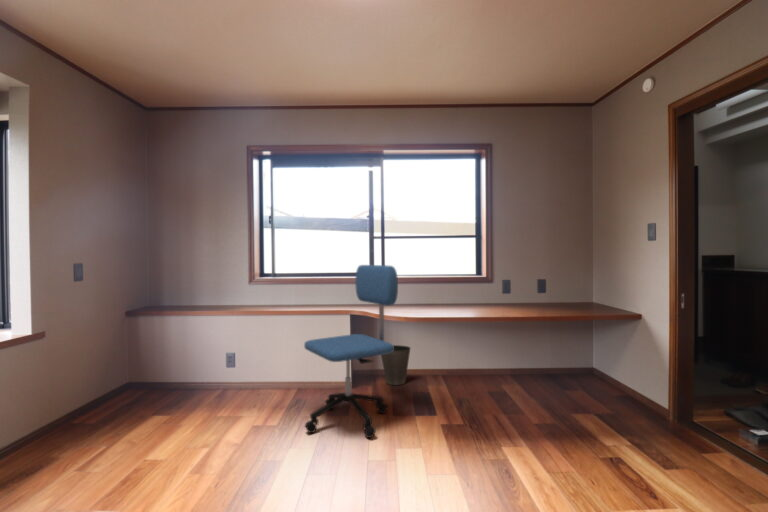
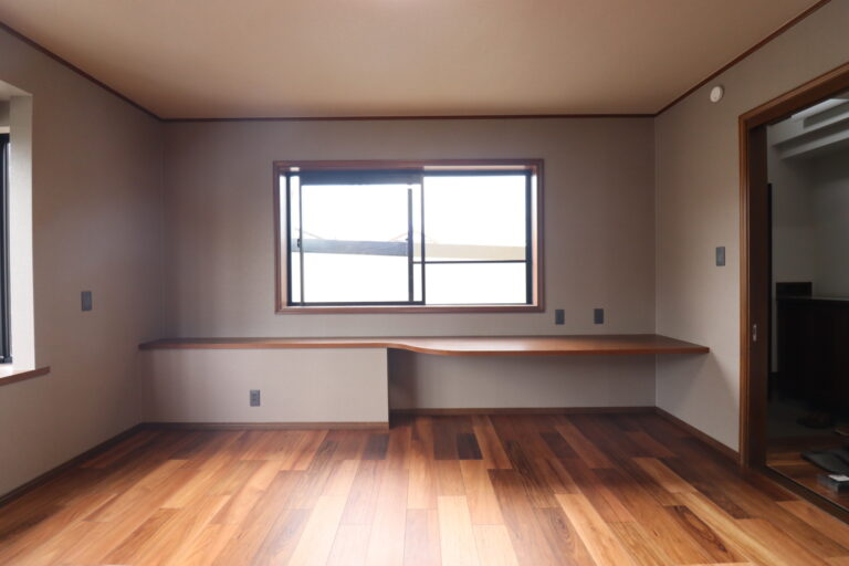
- office chair [303,264,399,439]
- waste basket [380,344,412,386]
